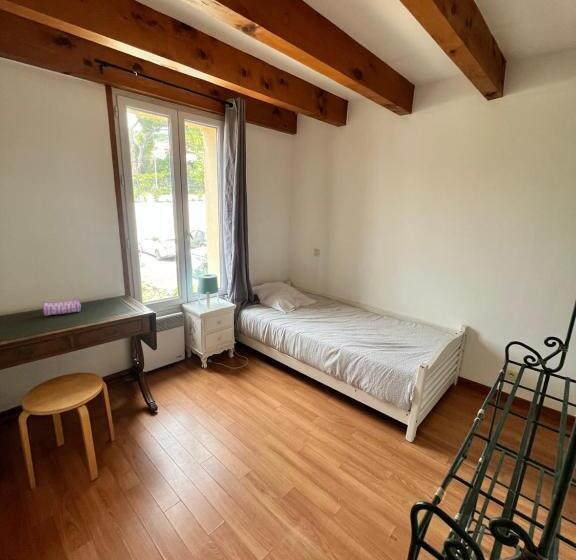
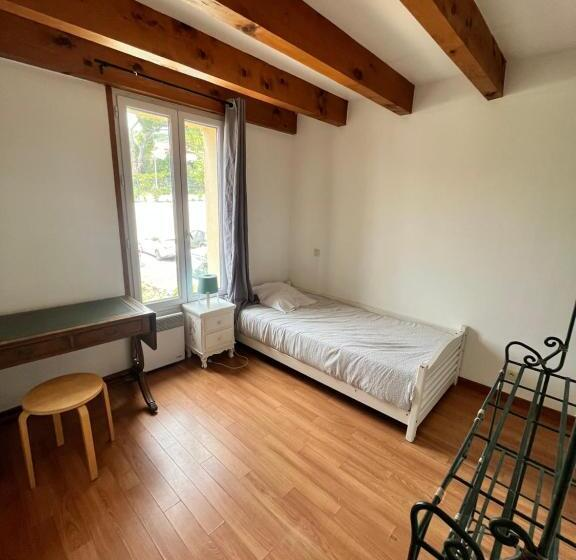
- pencil case [41,297,82,317]
